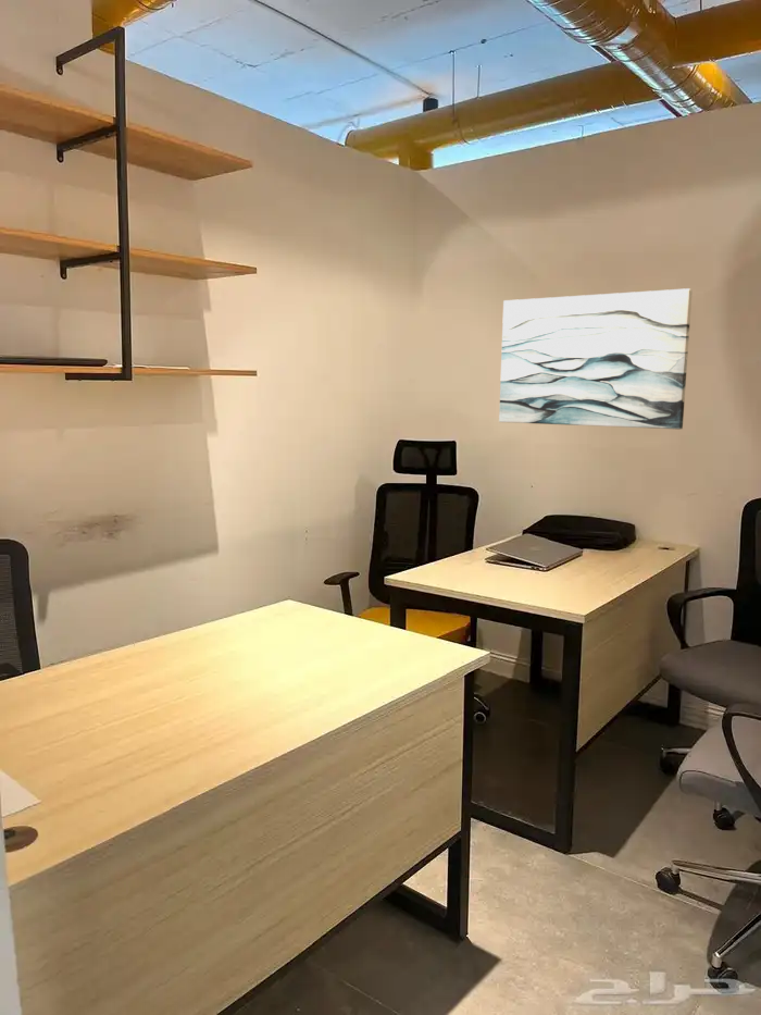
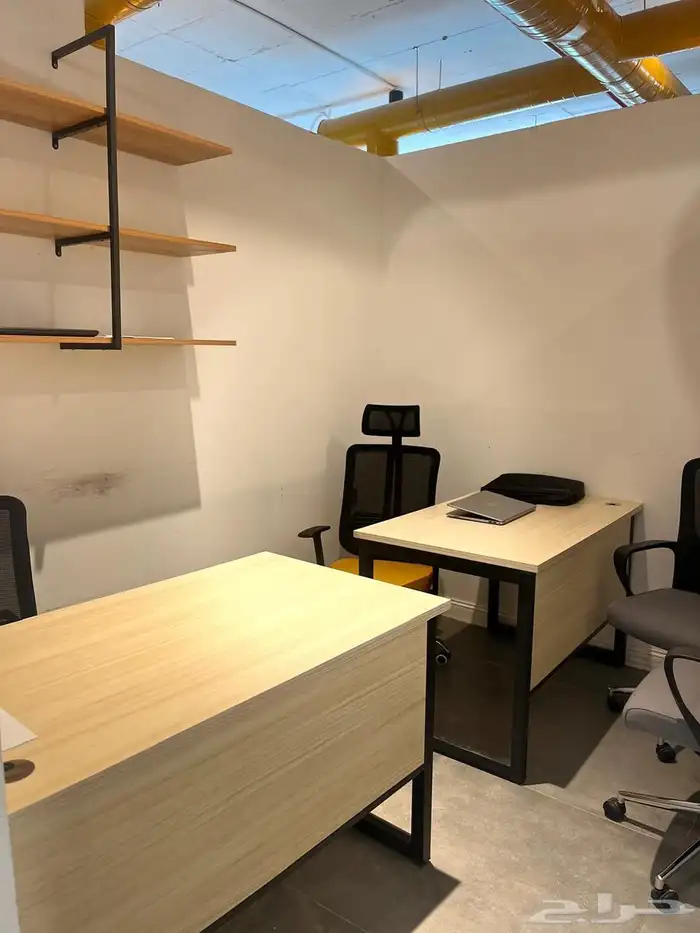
- wall art [498,287,694,431]
